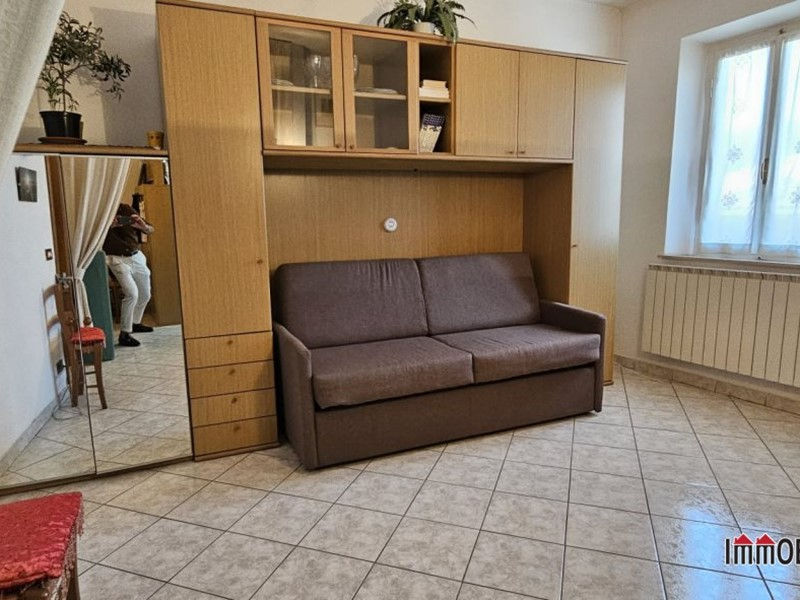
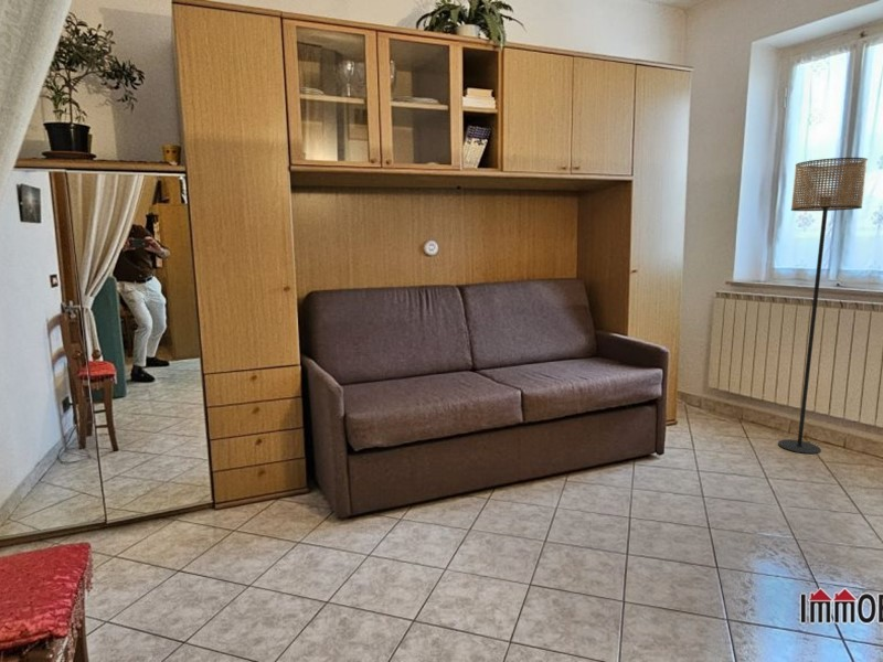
+ floor lamp [777,157,869,455]
